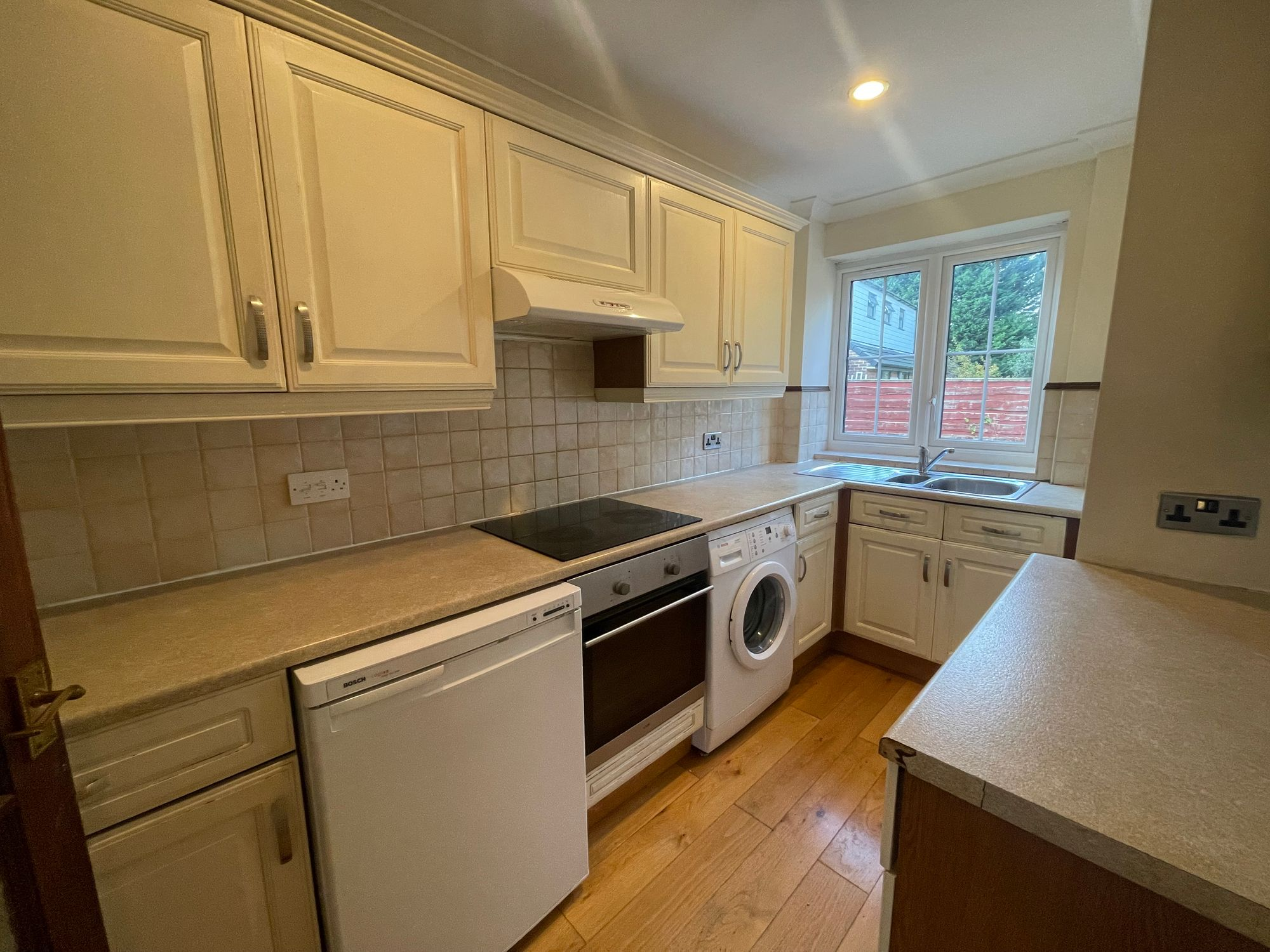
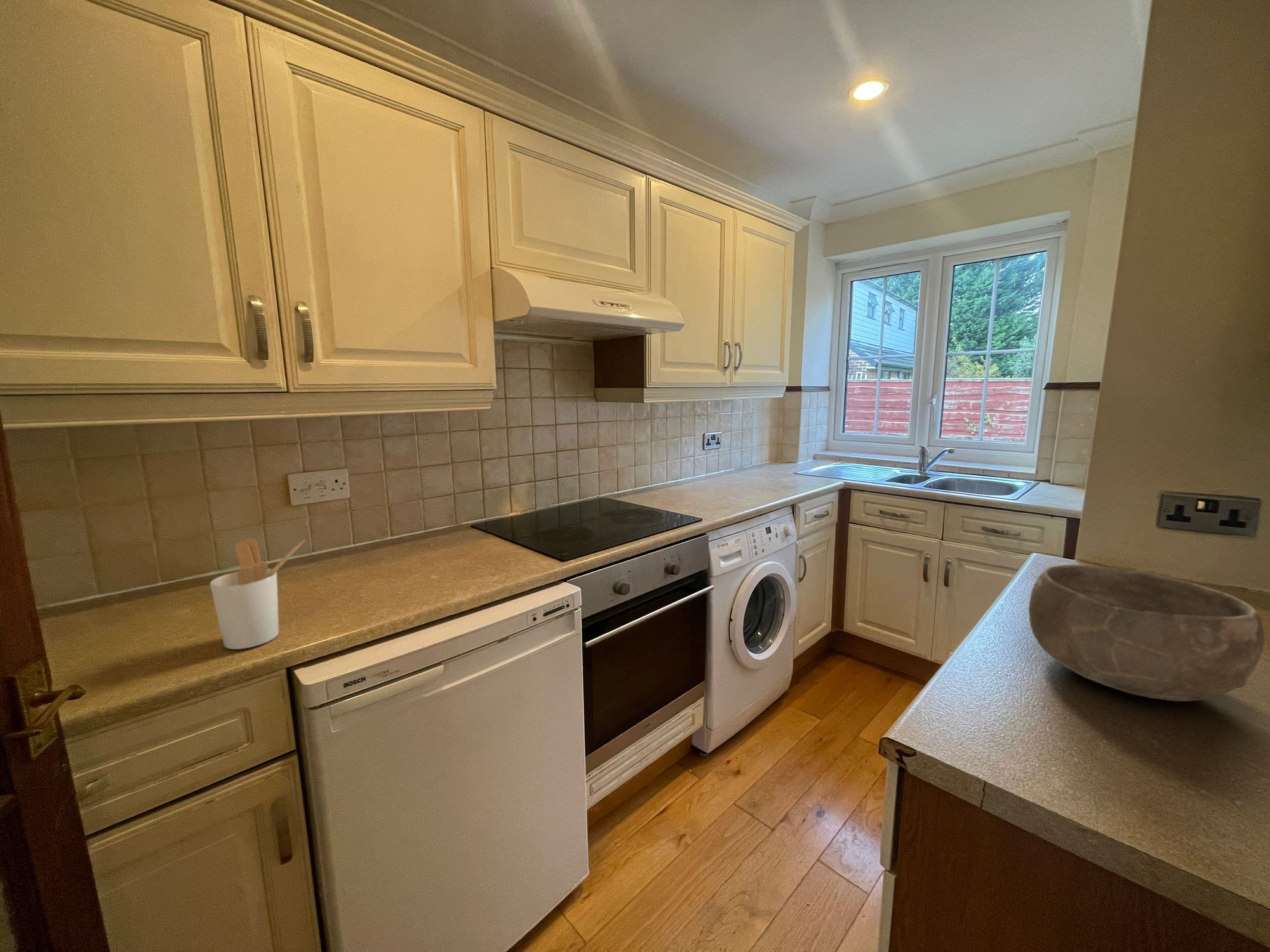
+ utensil holder [210,538,305,650]
+ bowl [1028,564,1266,702]
